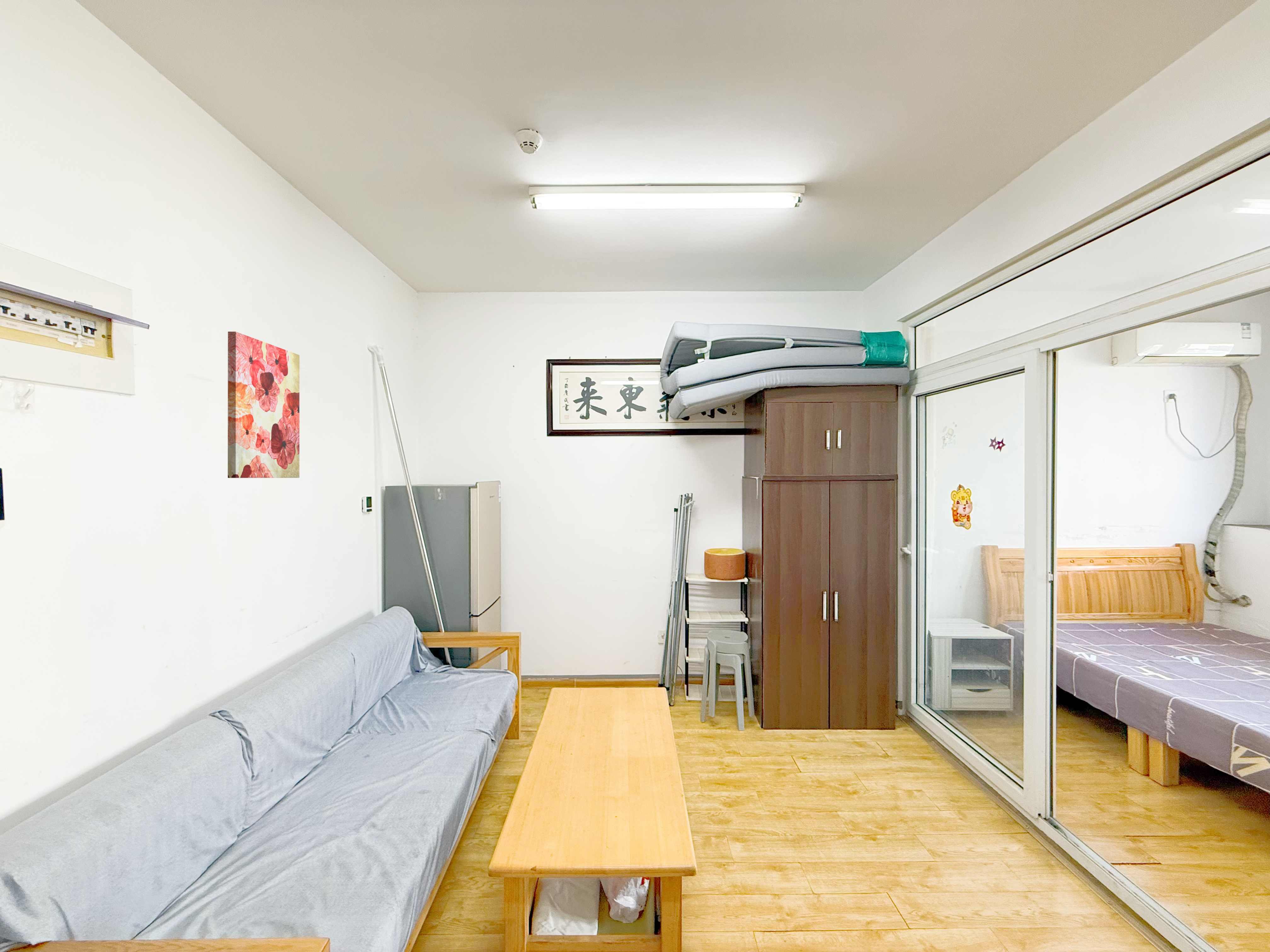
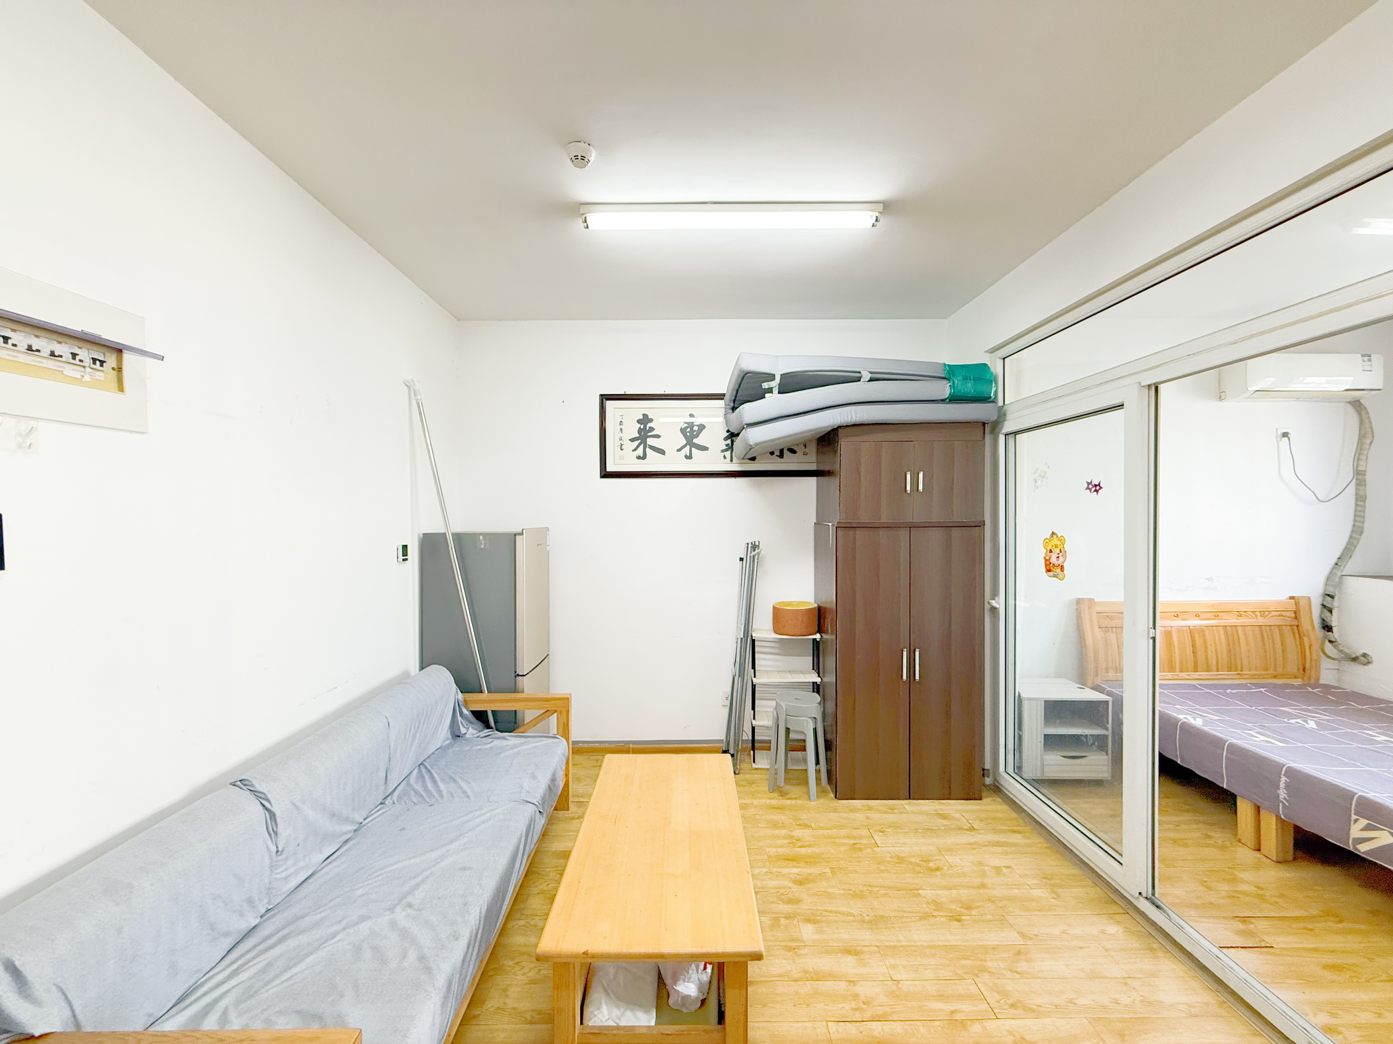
- wall art [227,331,300,478]
